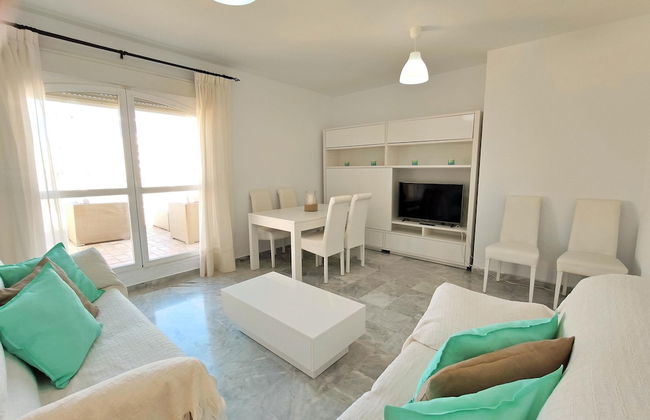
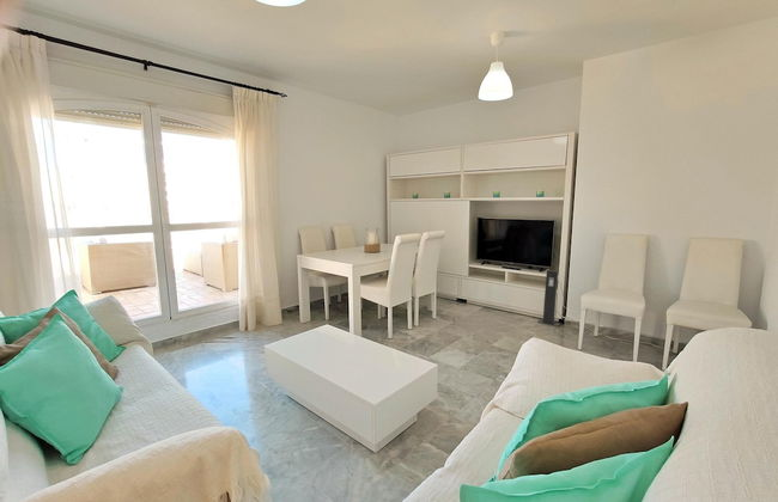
+ speaker [536,269,561,327]
